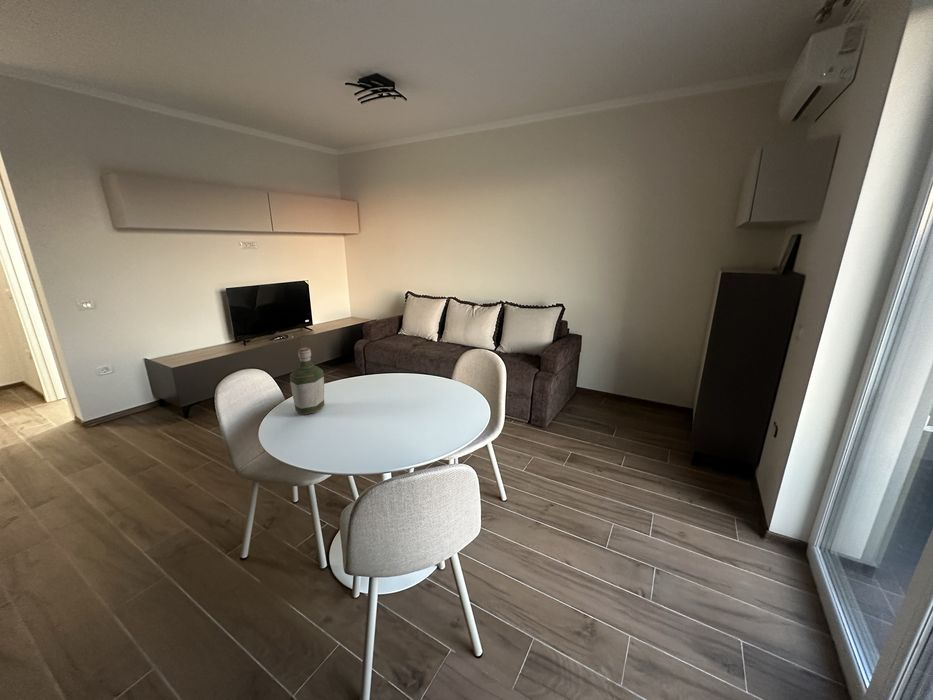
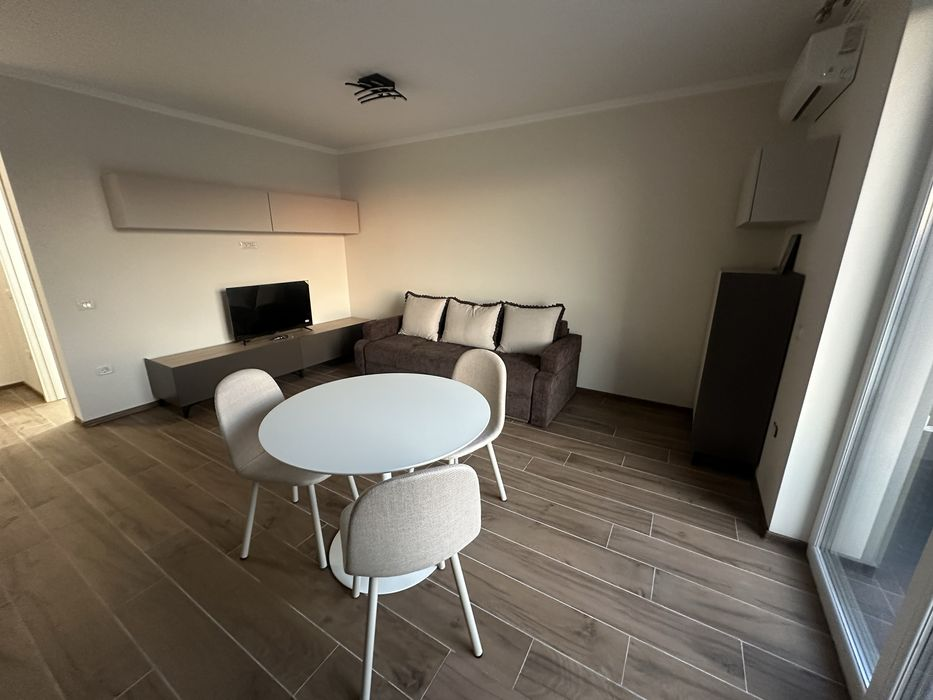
- bottle [289,346,325,416]
